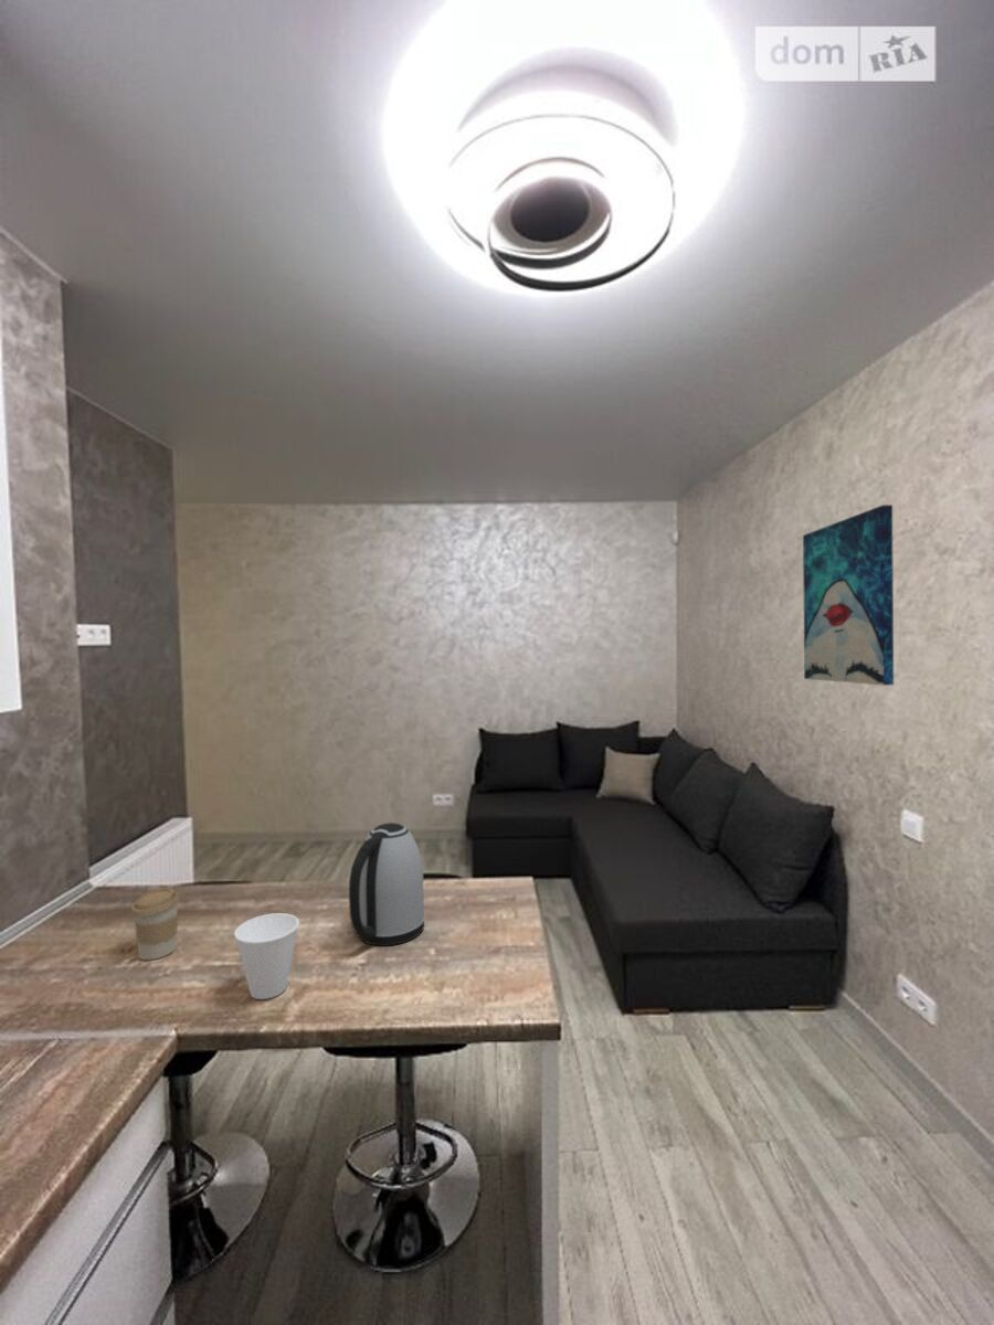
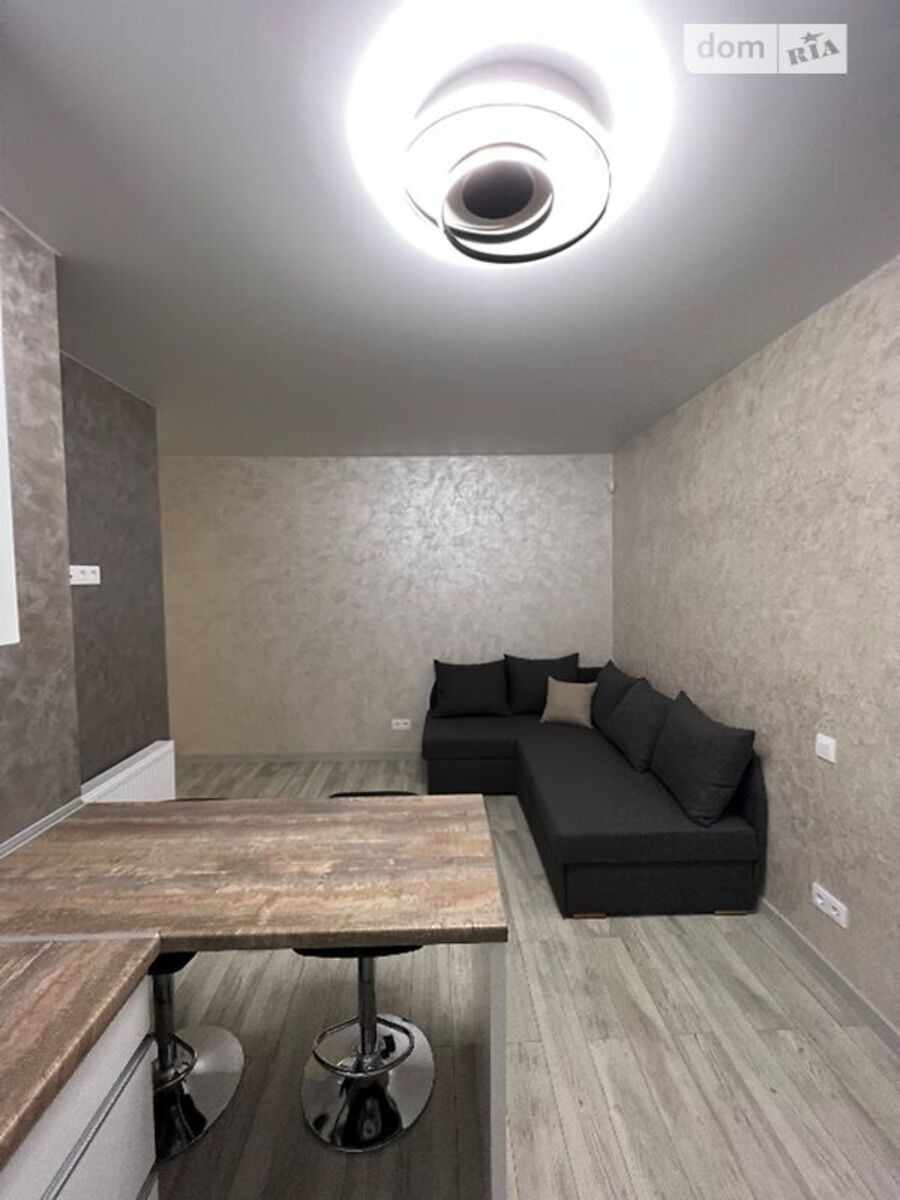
- coffee cup [130,887,181,961]
- kettle [348,822,426,947]
- wall art [802,504,895,687]
- cup [233,912,300,1000]
